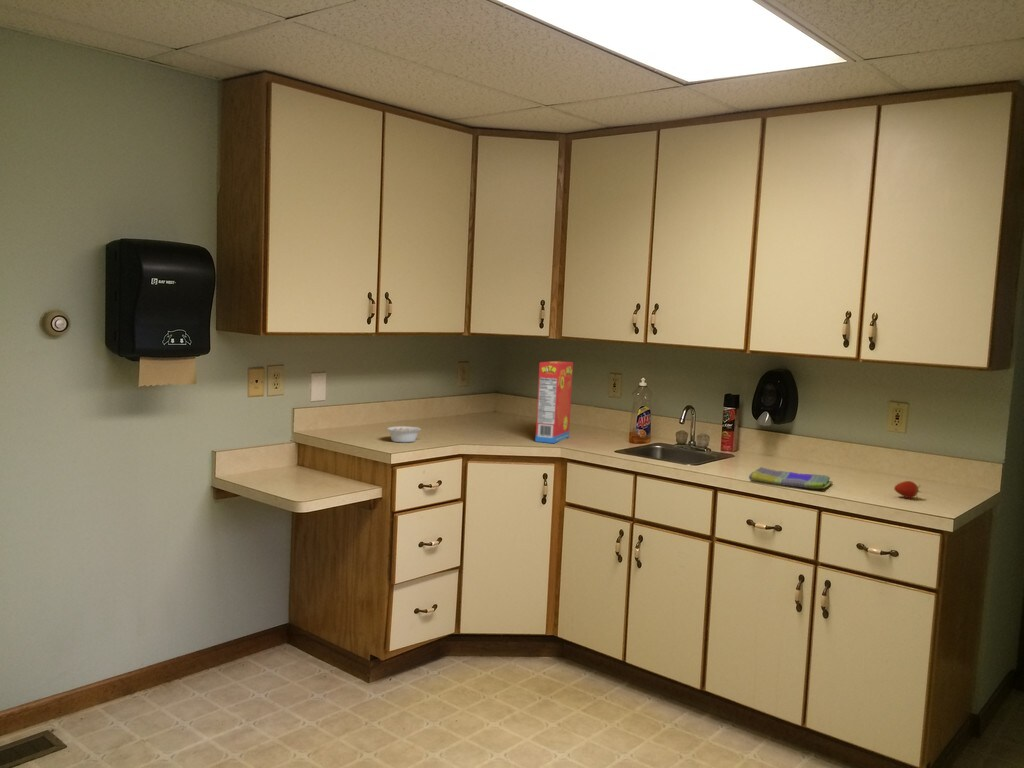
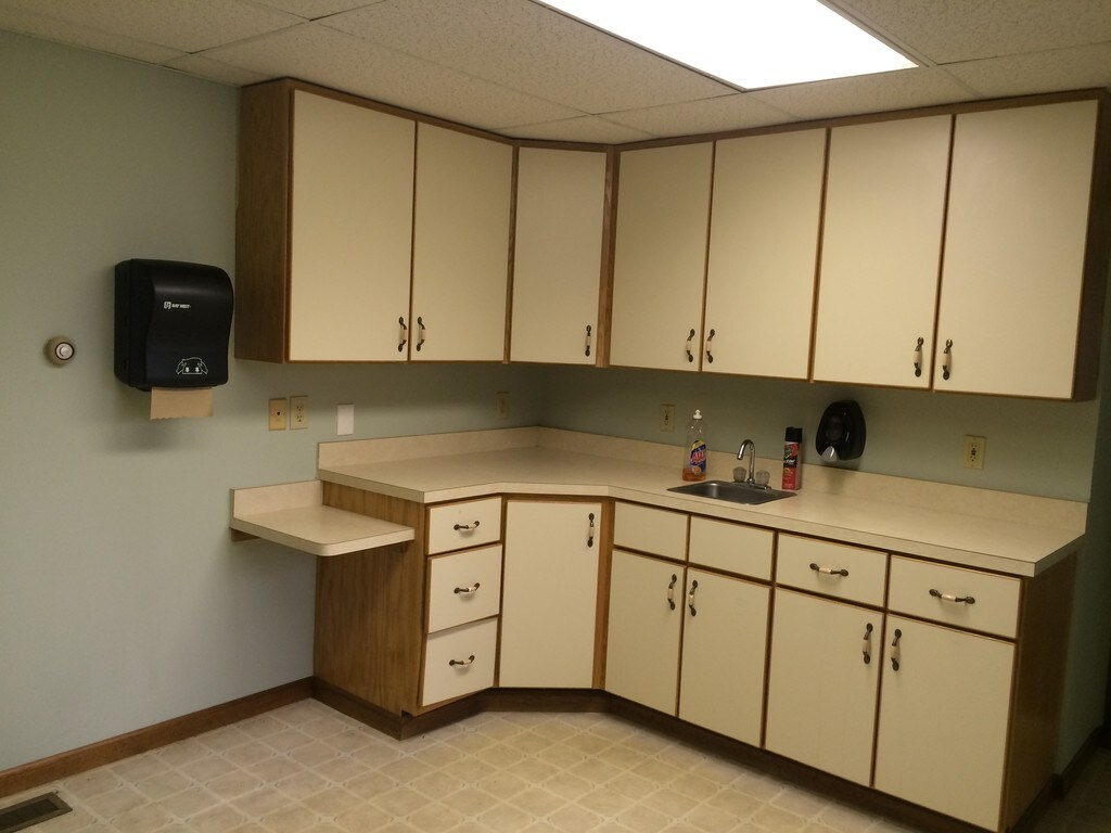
- fruit [893,480,923,499]
- cereal box [534,360,574,444]
- dish towel [748,466,834,490]
- legume [386,425,429,443]
